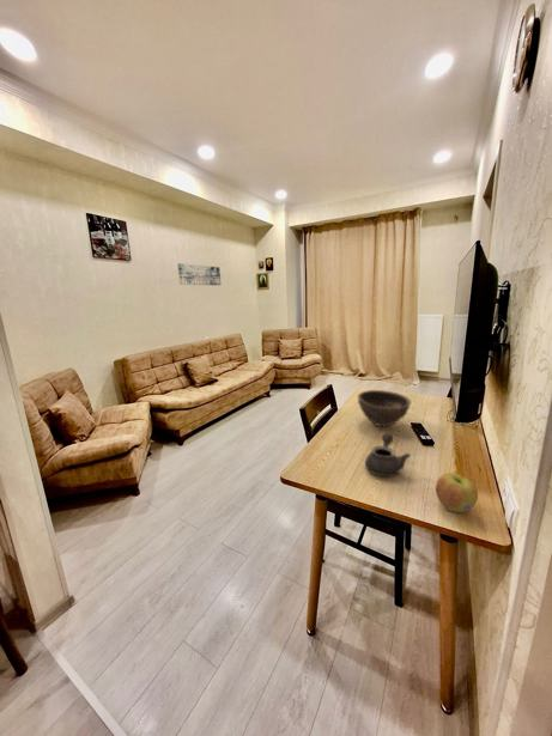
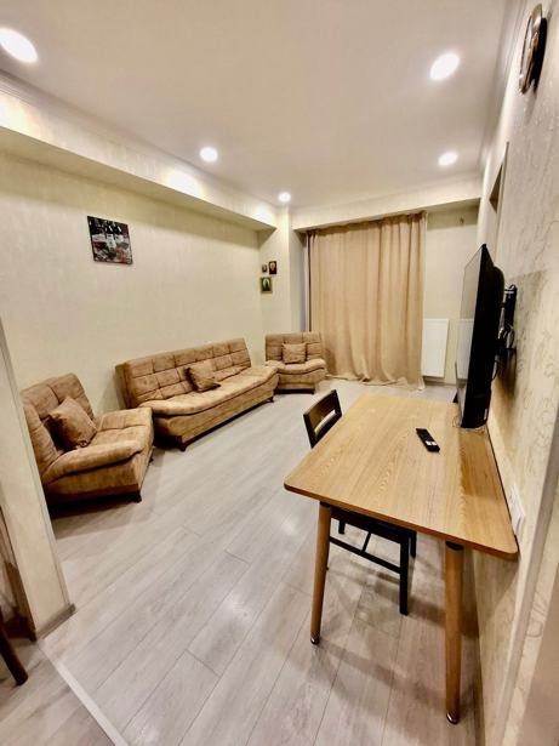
- apple [435,472,479,513]
- teapot [364,432,412,478]
- wall art [176,262,222,286]
- bowl [357,389,412,427]
